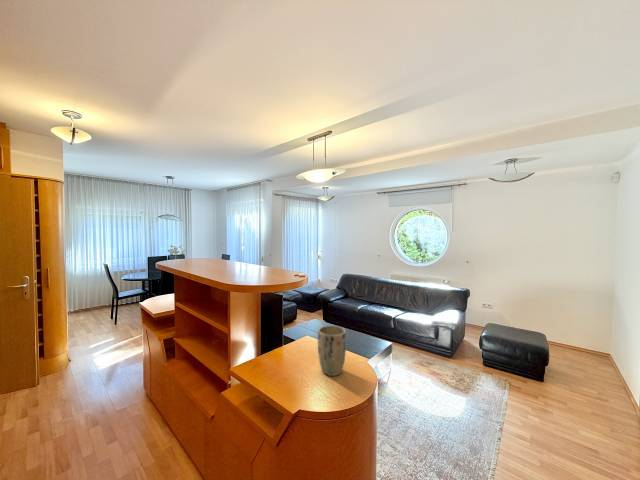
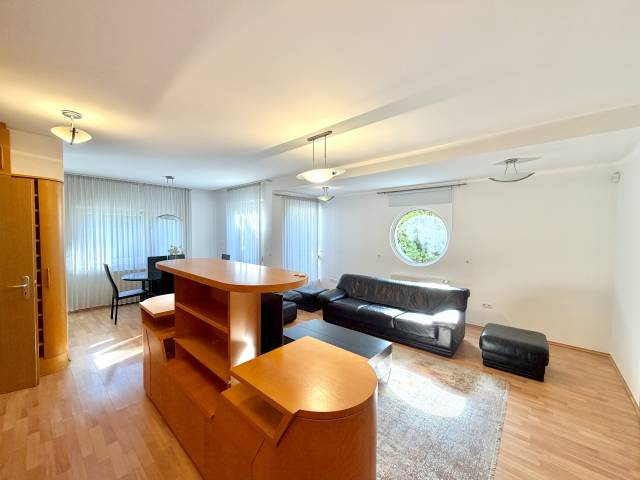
- plant pot [317,325,347,377]
